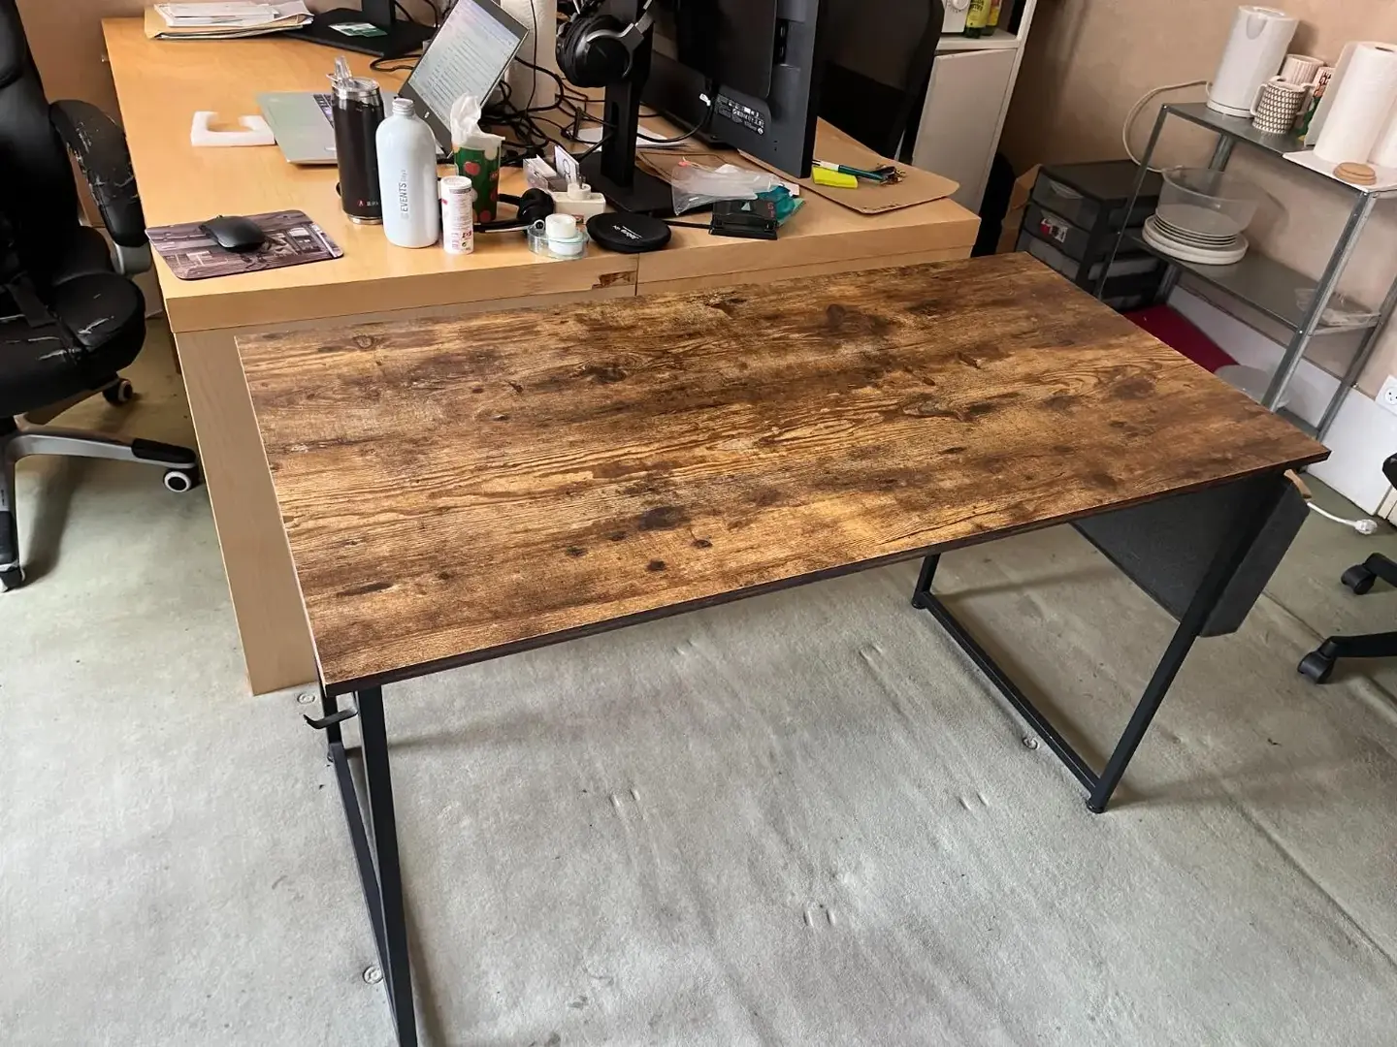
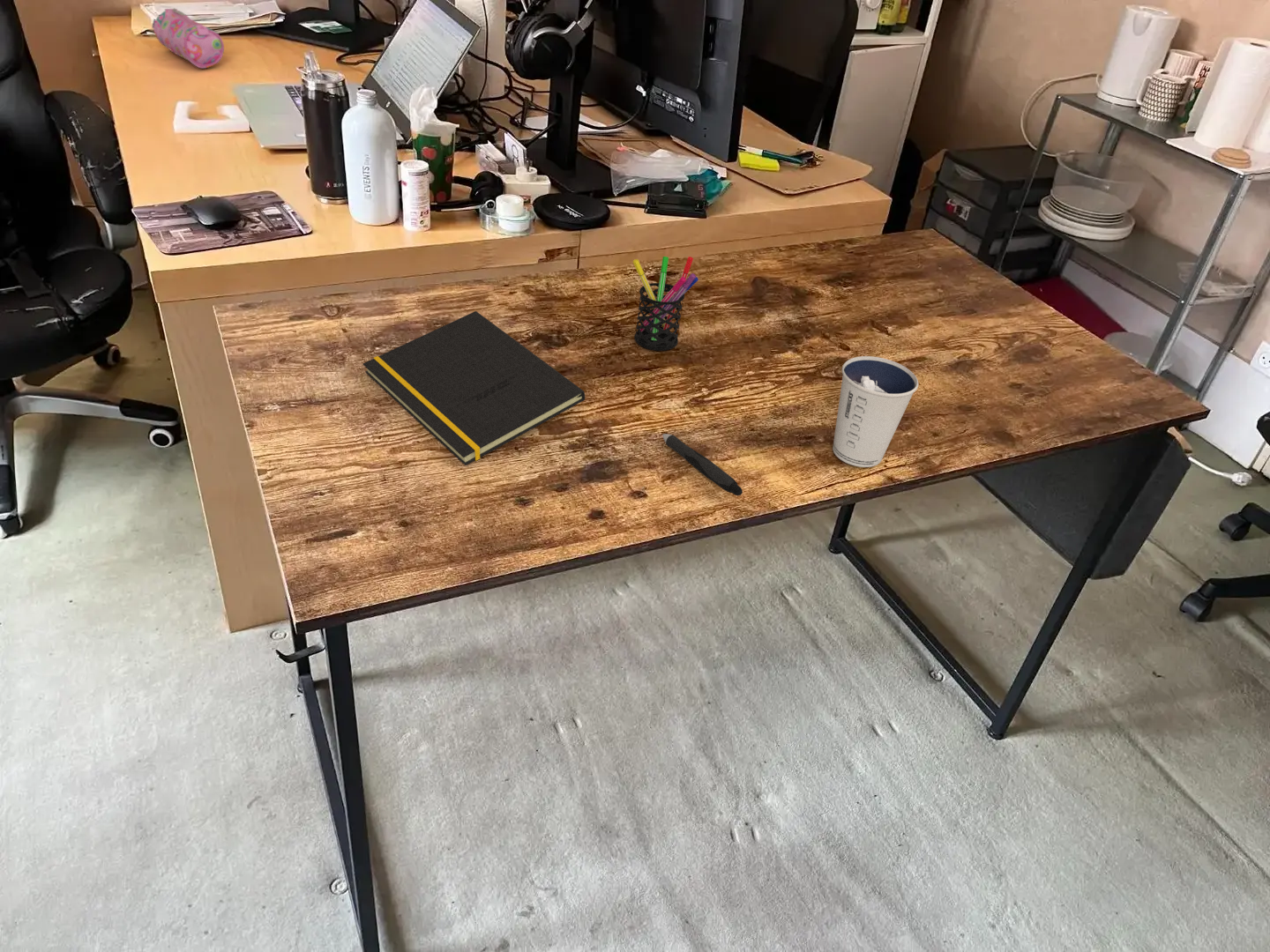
+ pencil case [151,7,225,69]
+ pen [662,433,743,496]
+ notepad [362,310,586,466]
+ pen holder [632,256,699,352]
+ dixie cup [832,355,919,468]
